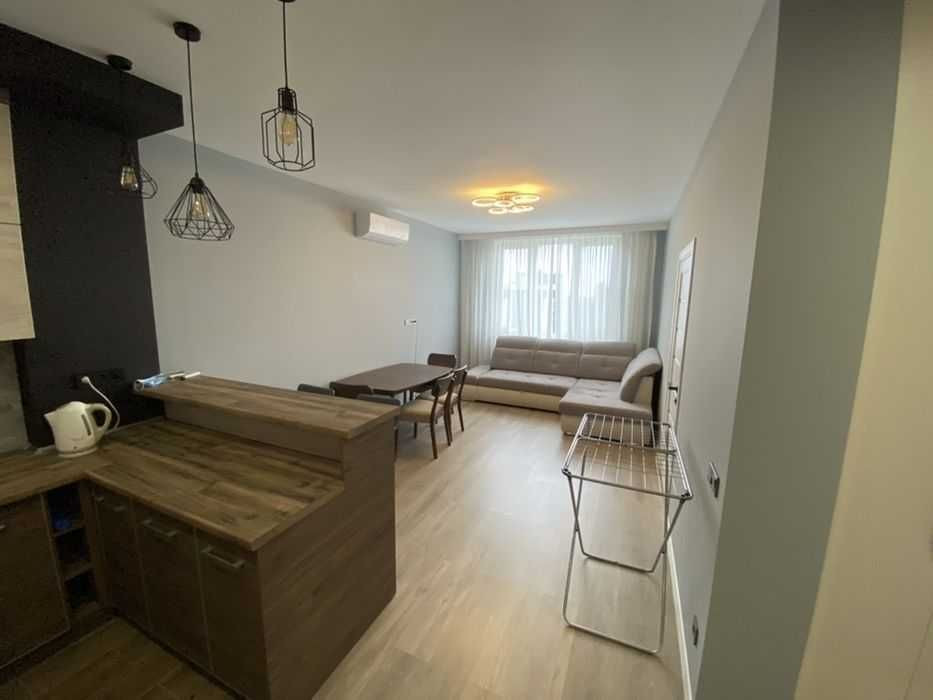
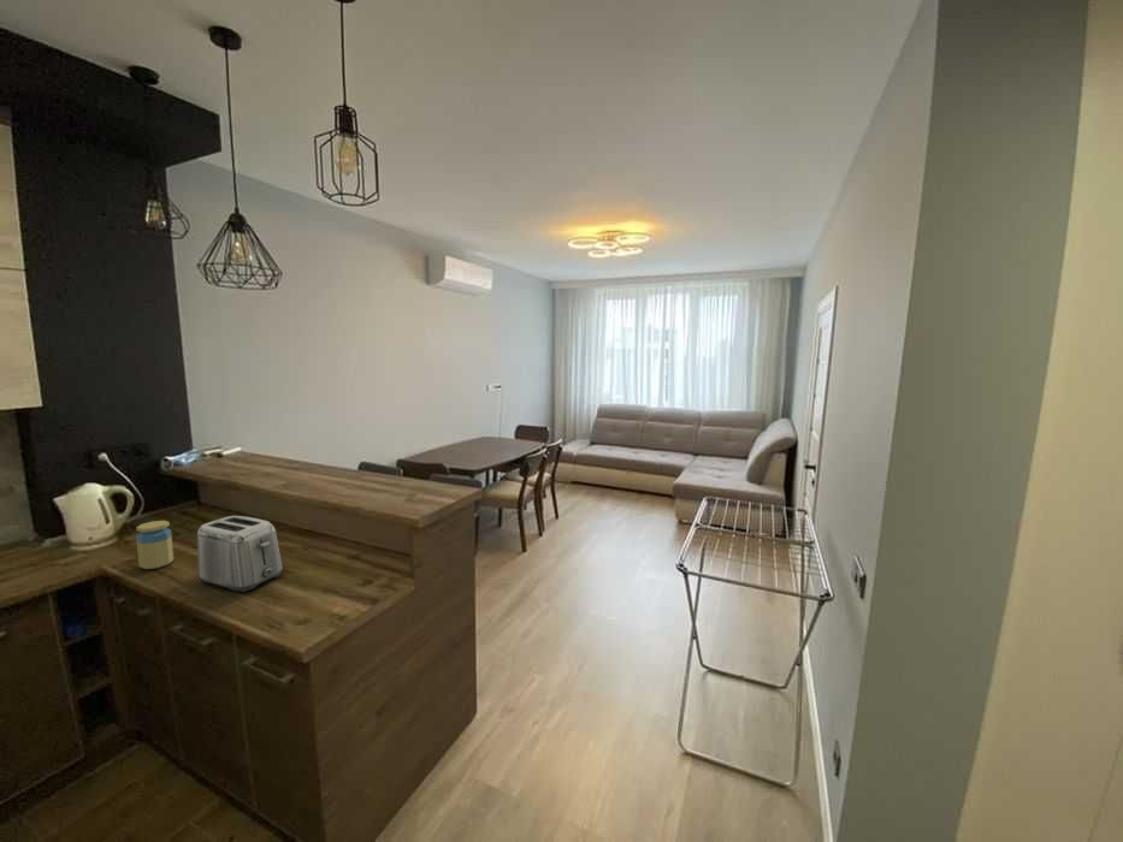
+ toaster [196,515,284,593]
+ jar [135,520,175,570]
